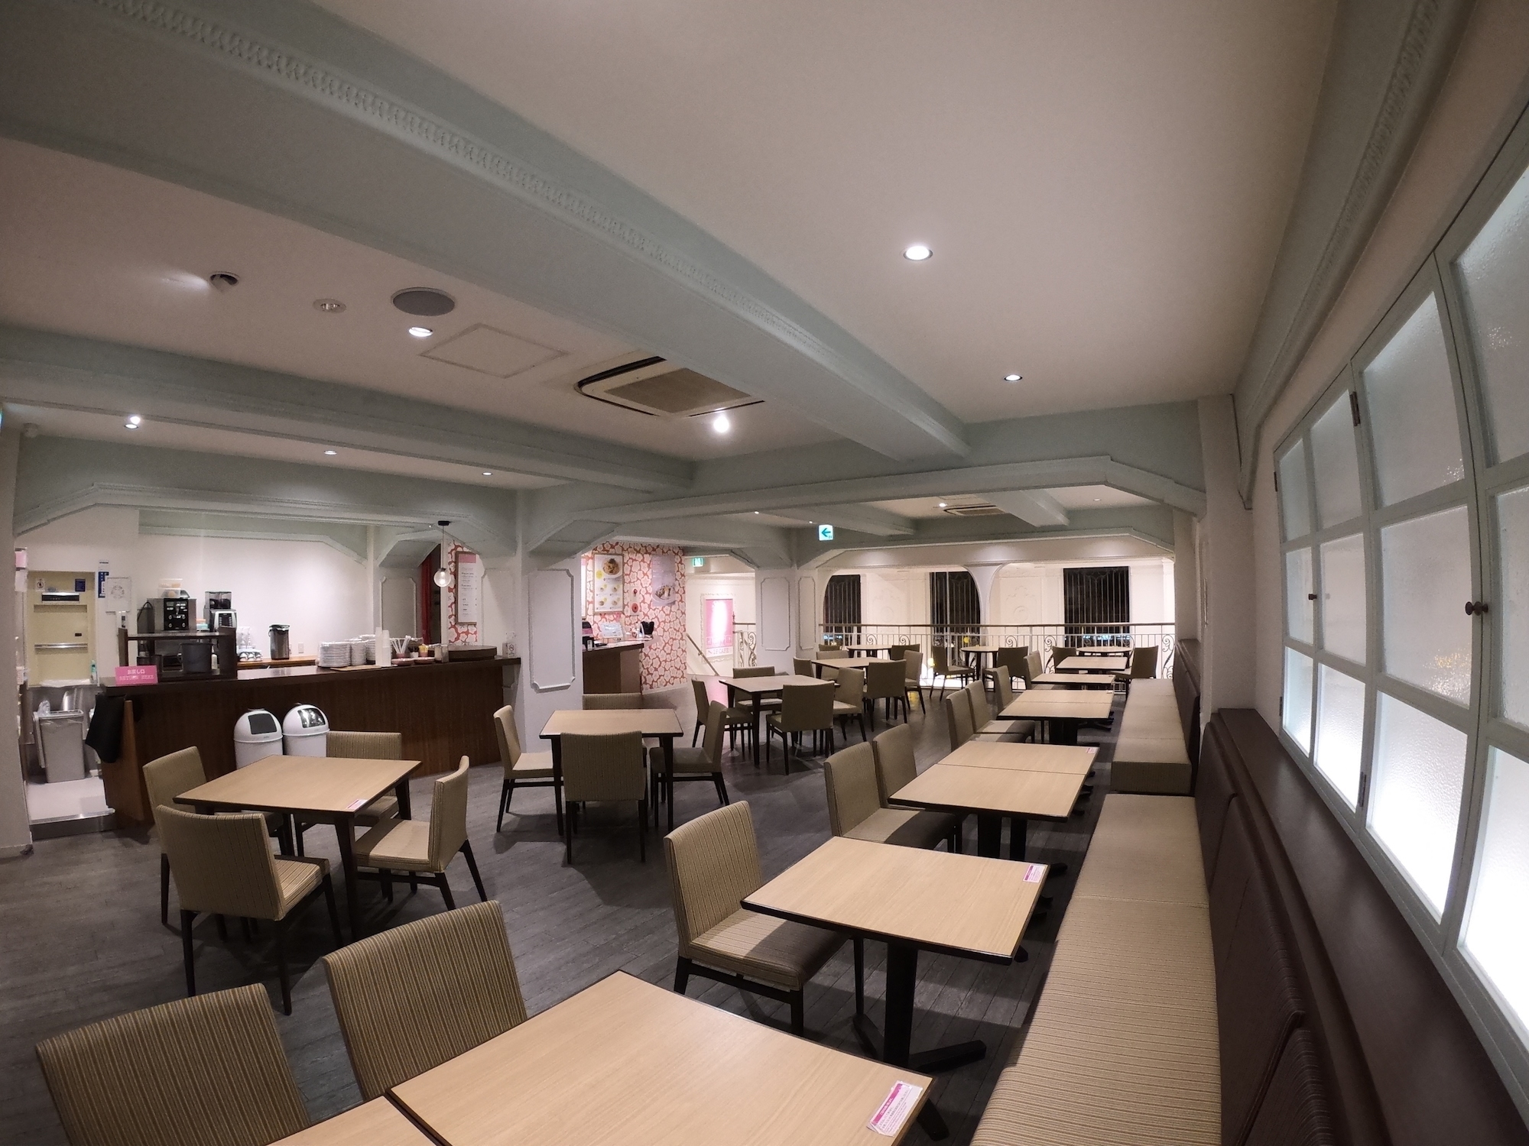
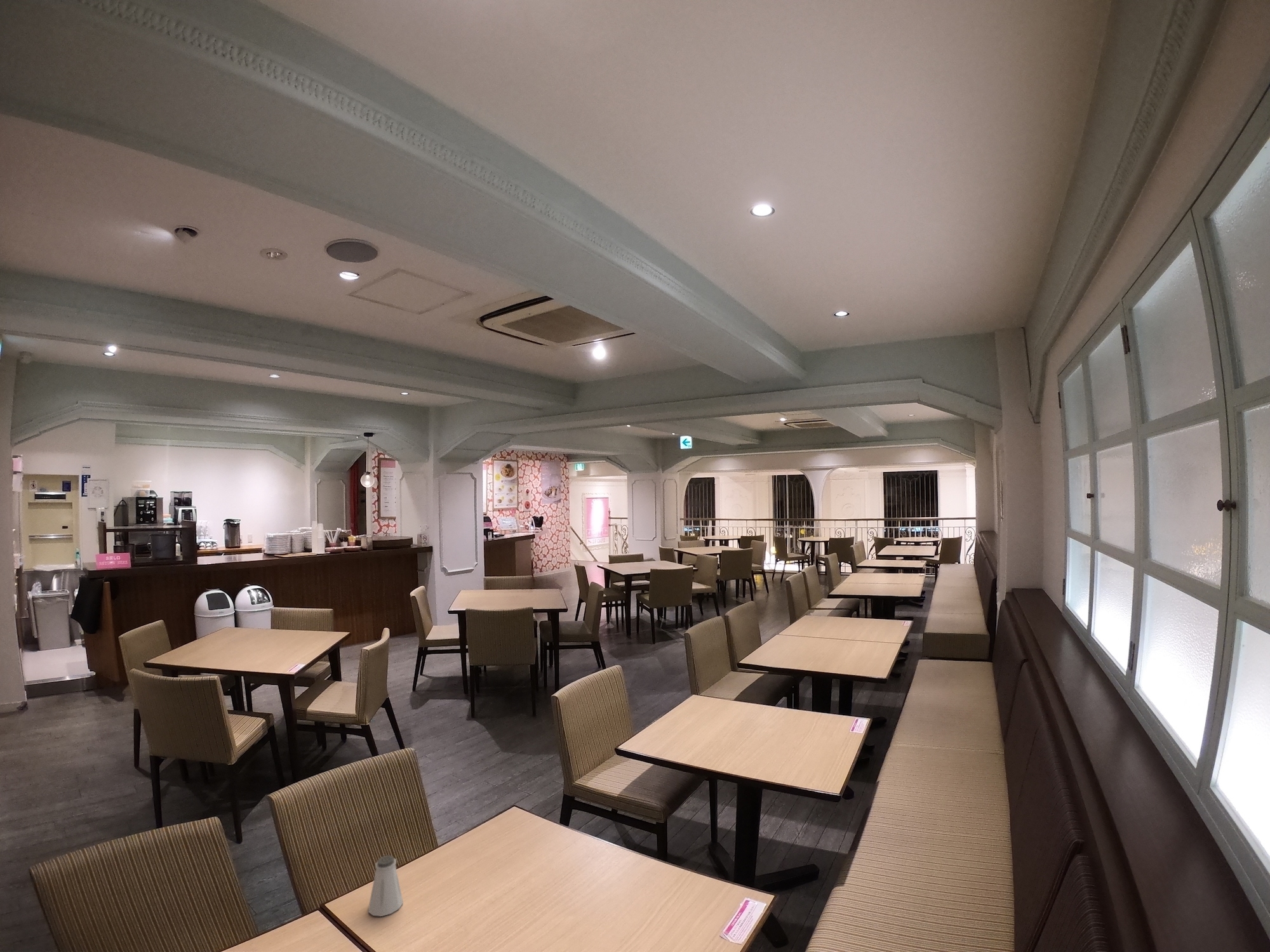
+ saltshaker [368,855,404,917]
